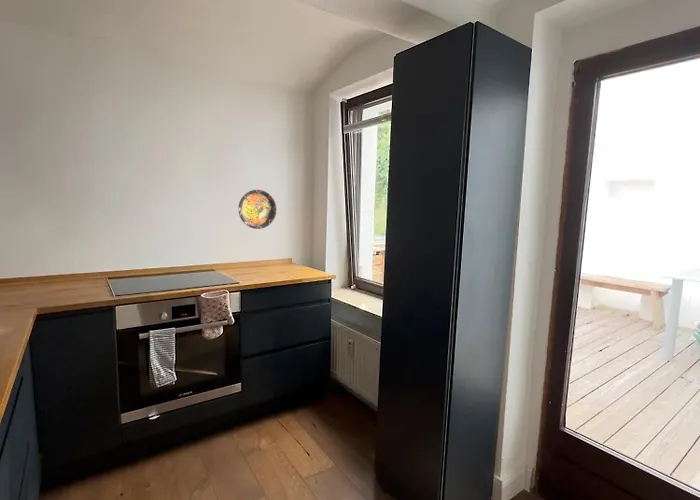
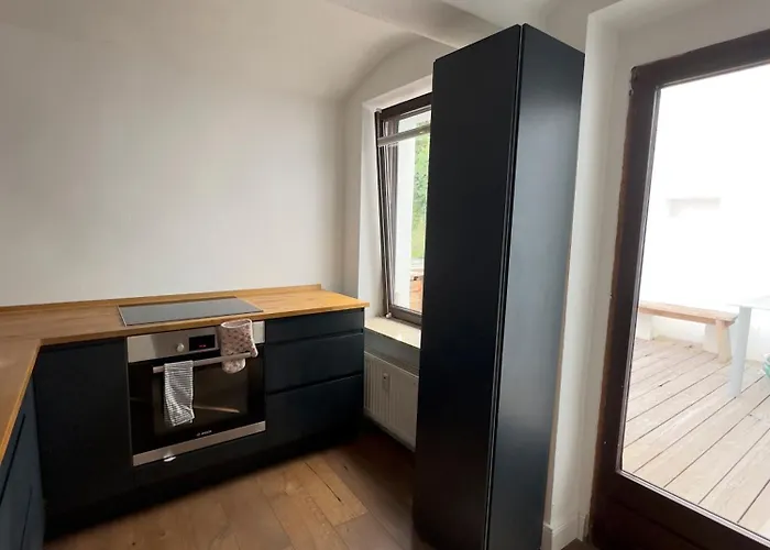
- decorative plate [237,189,278,230]
